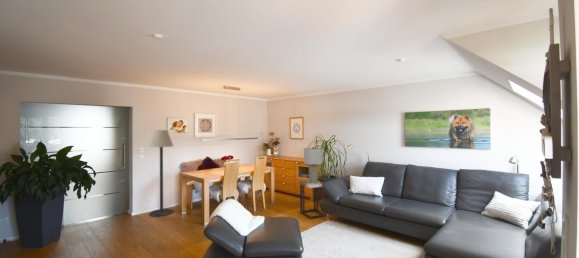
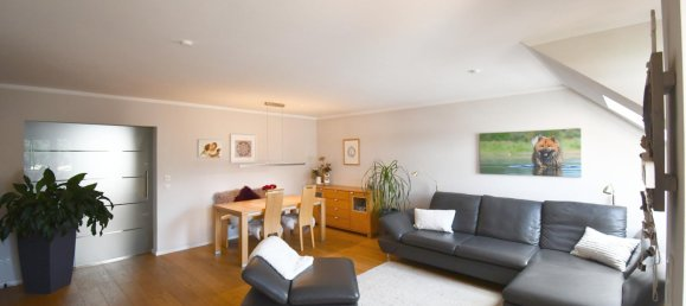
- floor lamp [148,129,174,218]
- side table [298,180,327,220]
- lamp [303,146,324,183]
